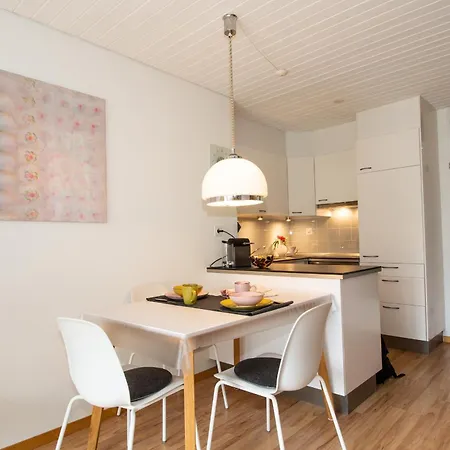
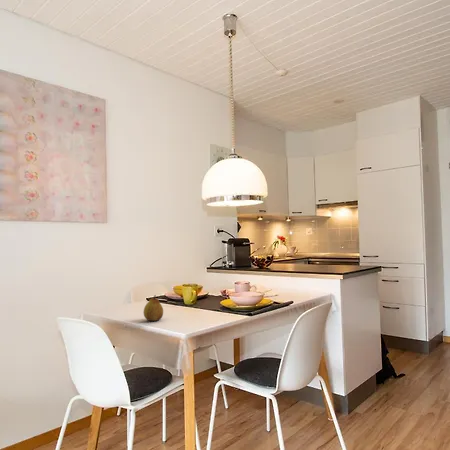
+ fruit [143,294,164,322]
